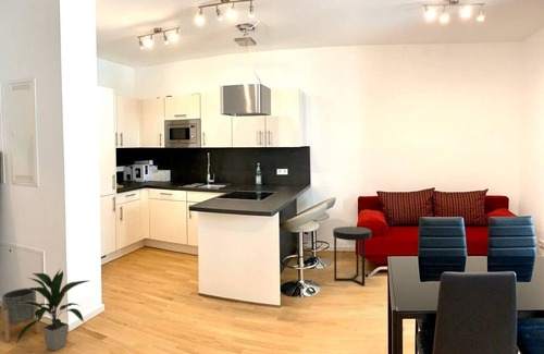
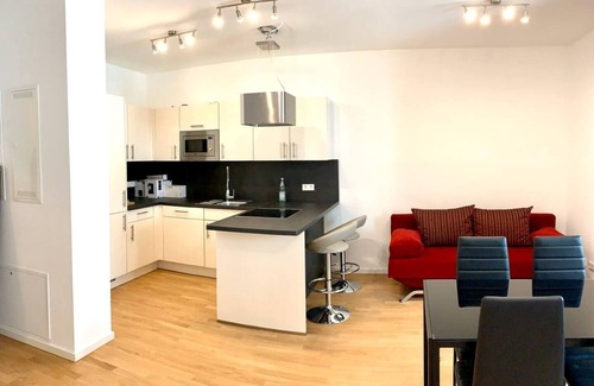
- indoor plant [15,269,89,352]
- planter [0,288,40,343]
- side table [332,225,372,286]
